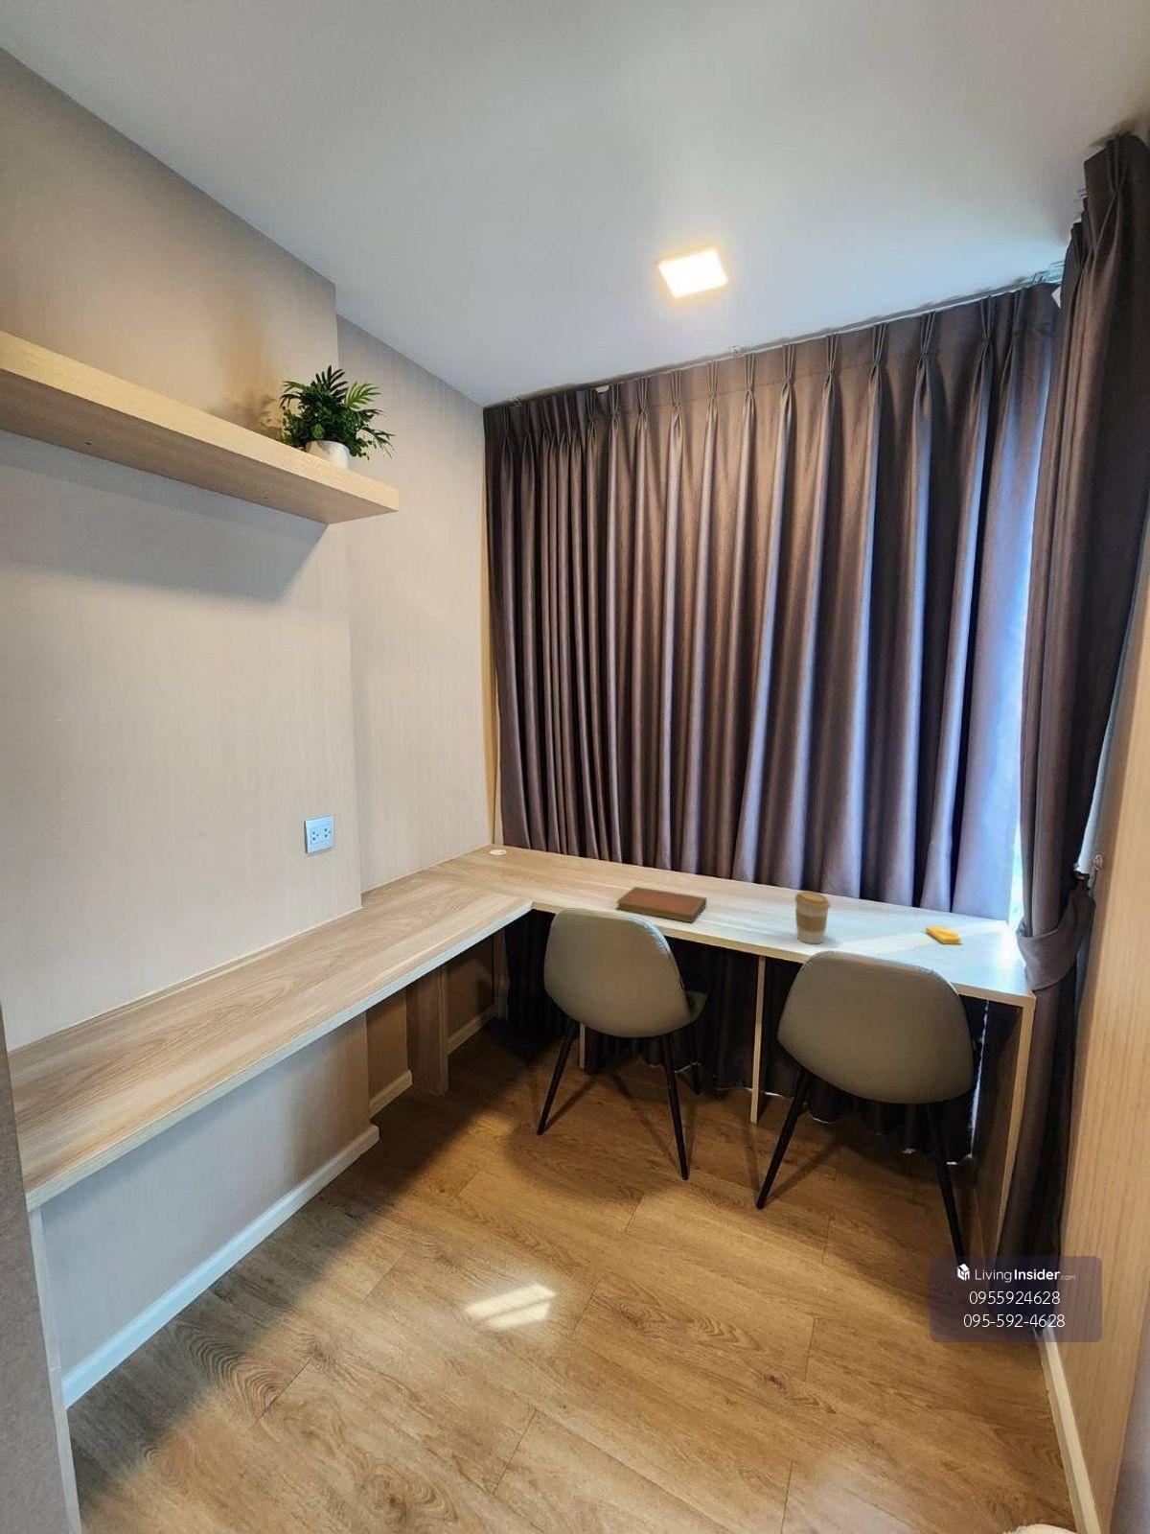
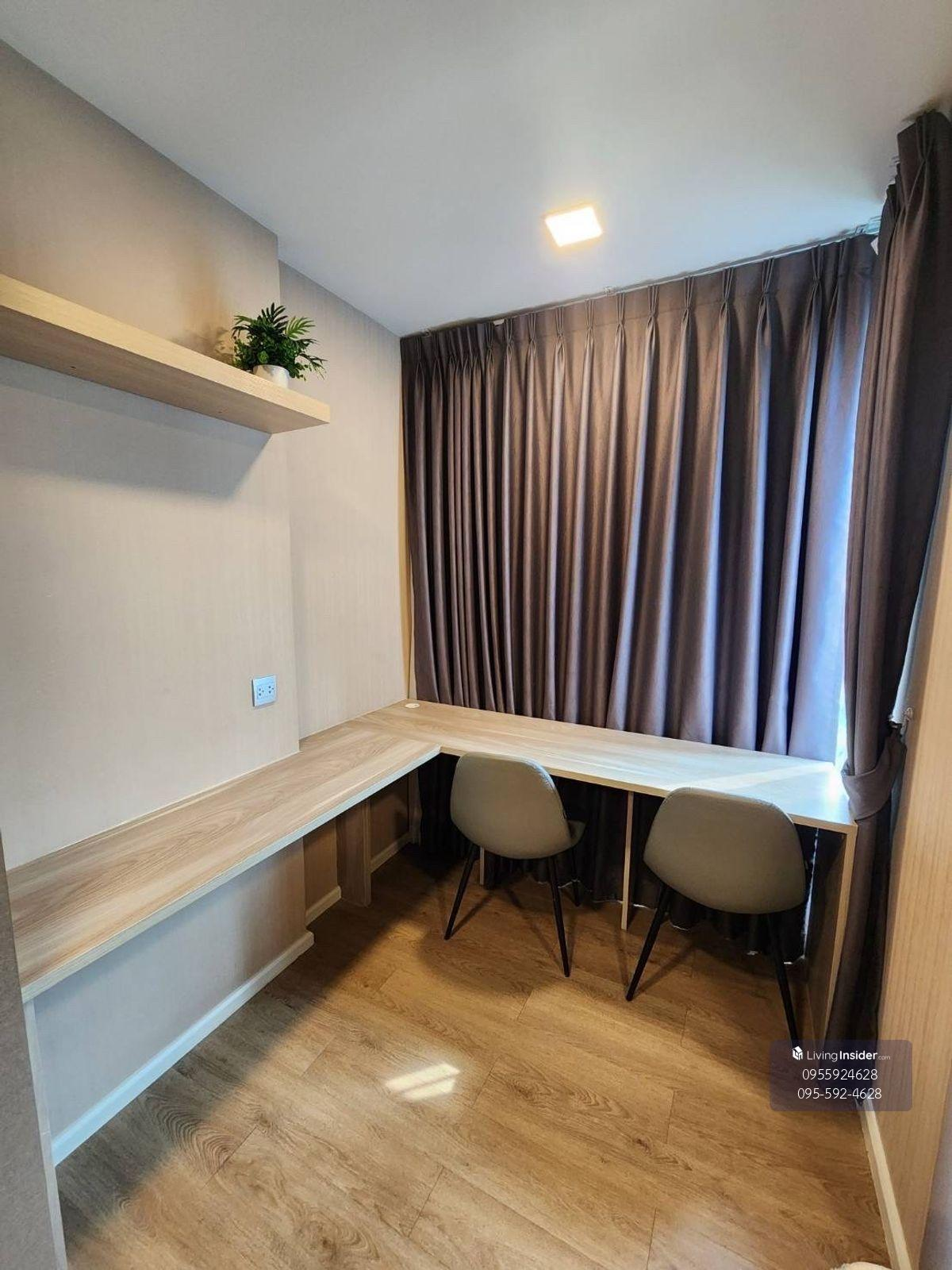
- notebook [616,885,707,923]
- coffee cup [794,890,831,945]
- sticky notes [925,926,963,945]
